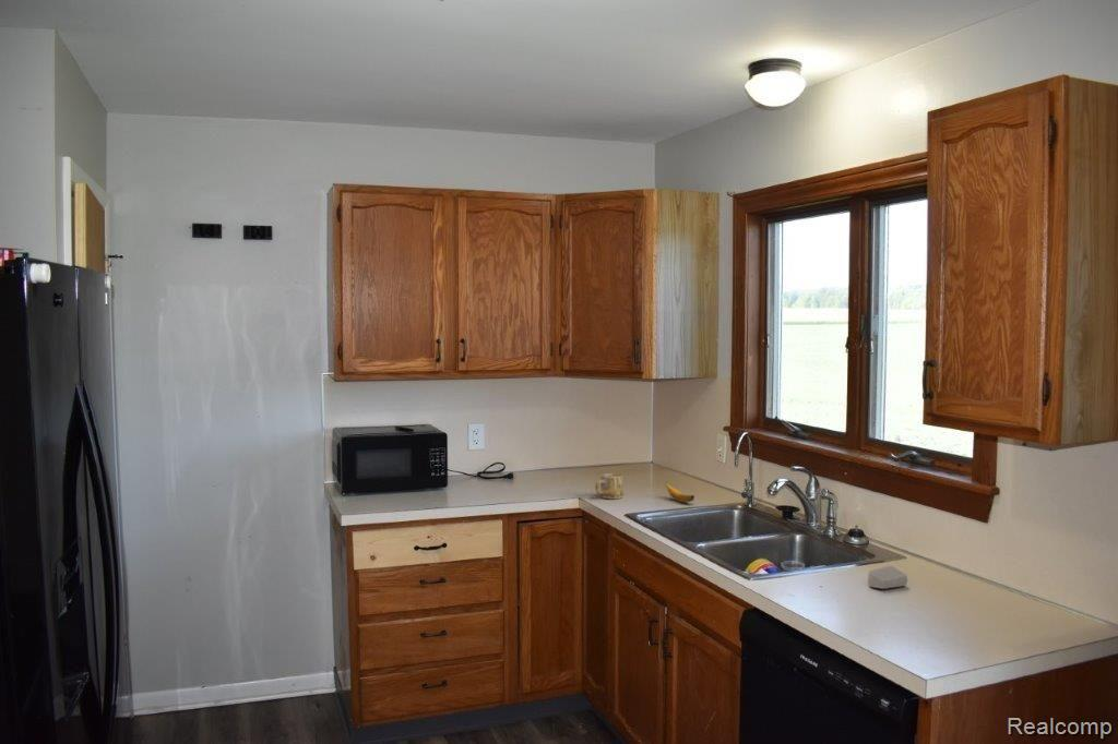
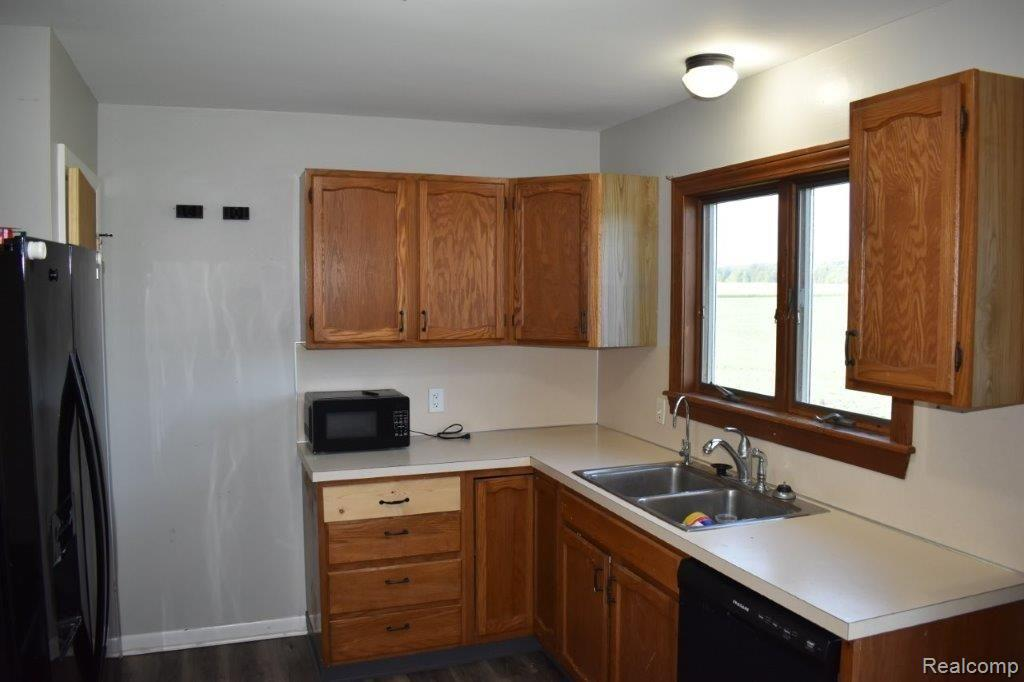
- banana [665,481,695,504]
- soap bar [867,565,908,590]
- mug [594,472,625,500]
